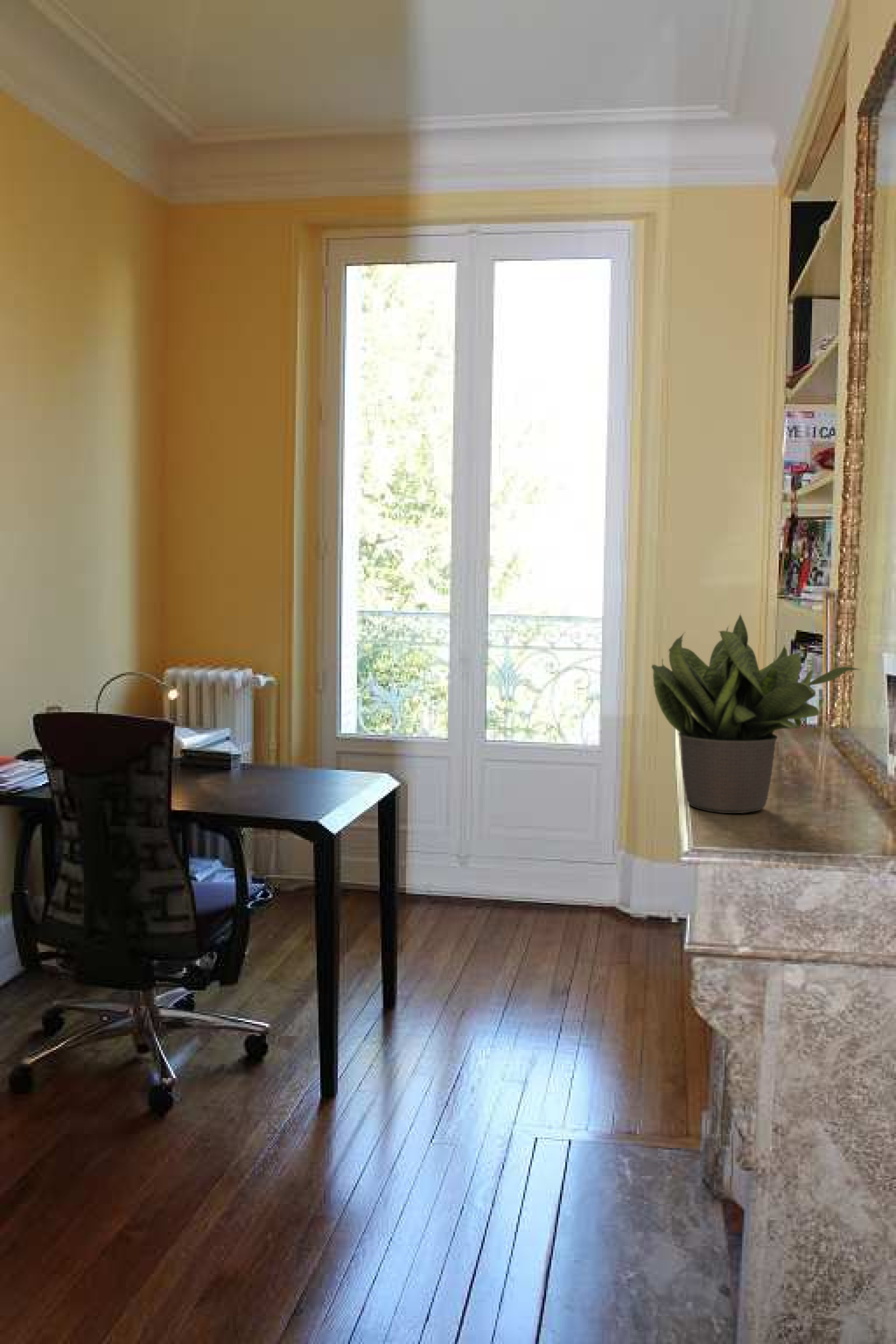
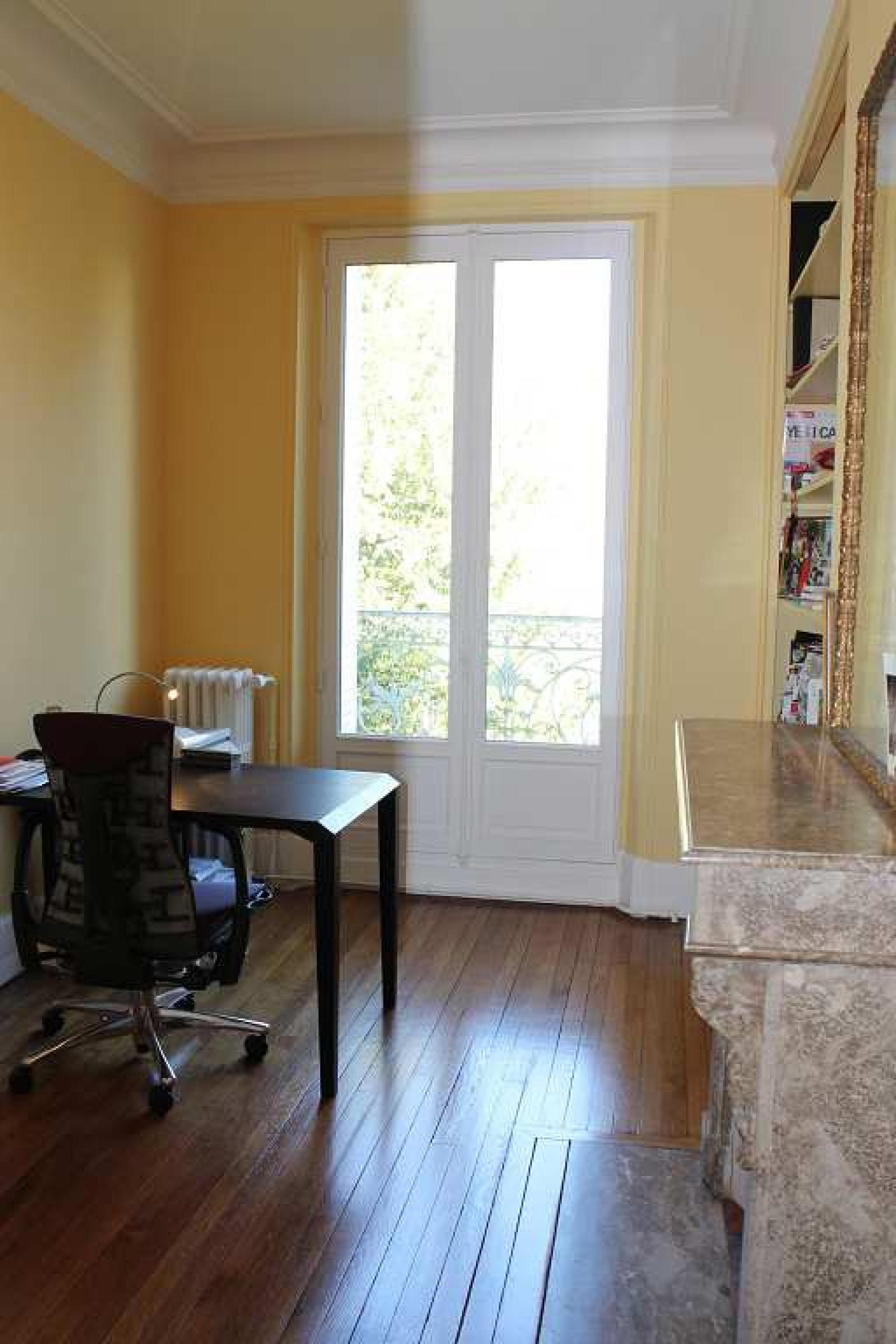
- potted plant [651,613,862,814]
